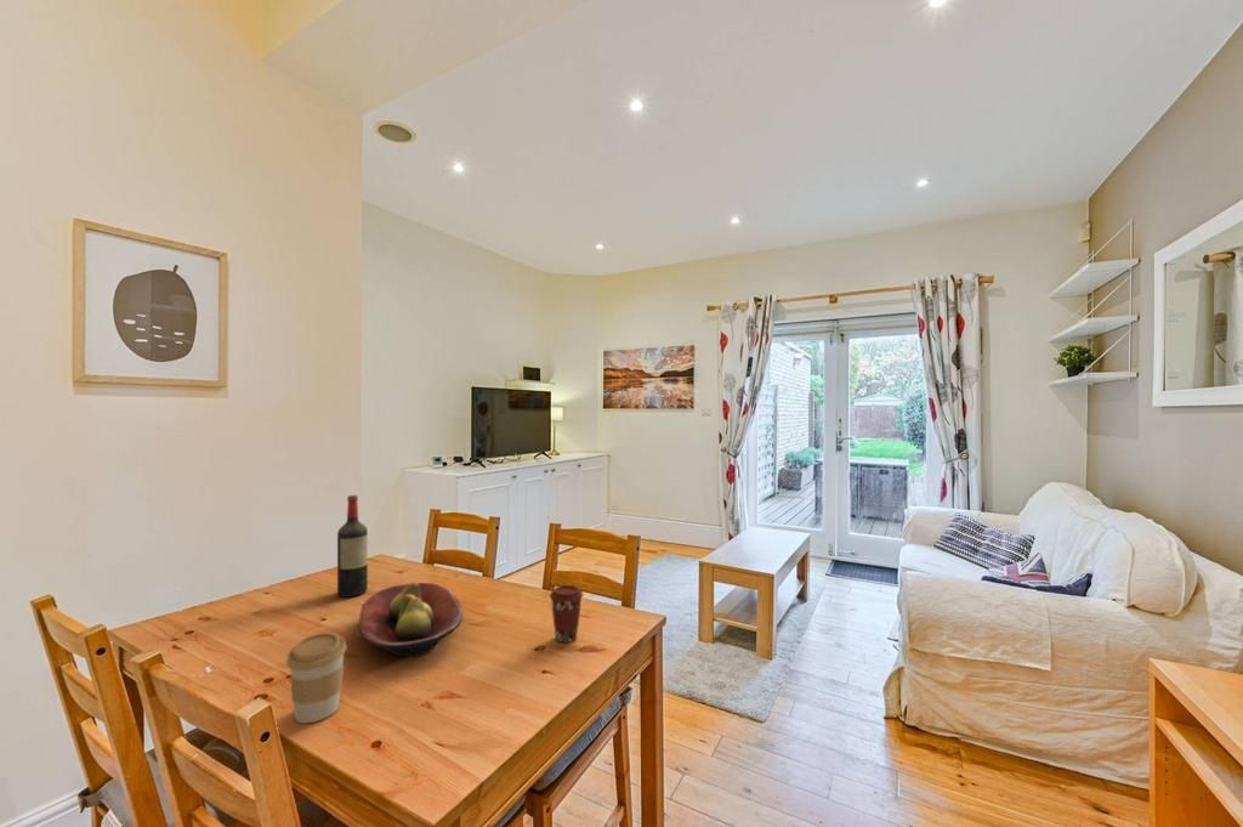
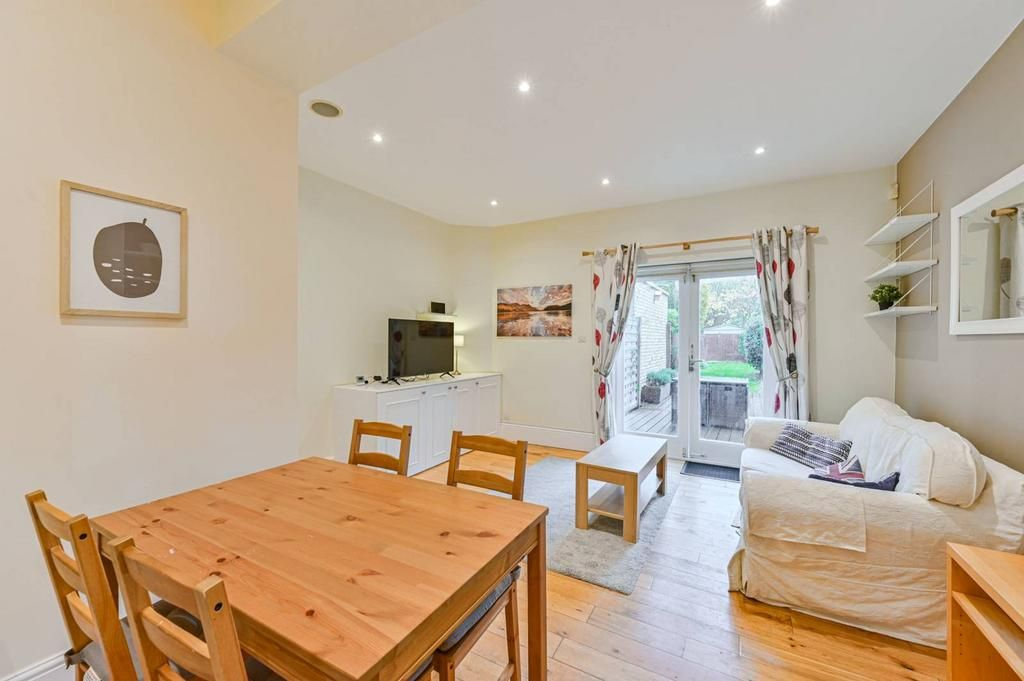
- wine bottle [336,494,369,599]
- fruit bowl [358,582,464,658]
- coffee cup [285,631,347,724]
- coffee cup [549,584,584,644]
